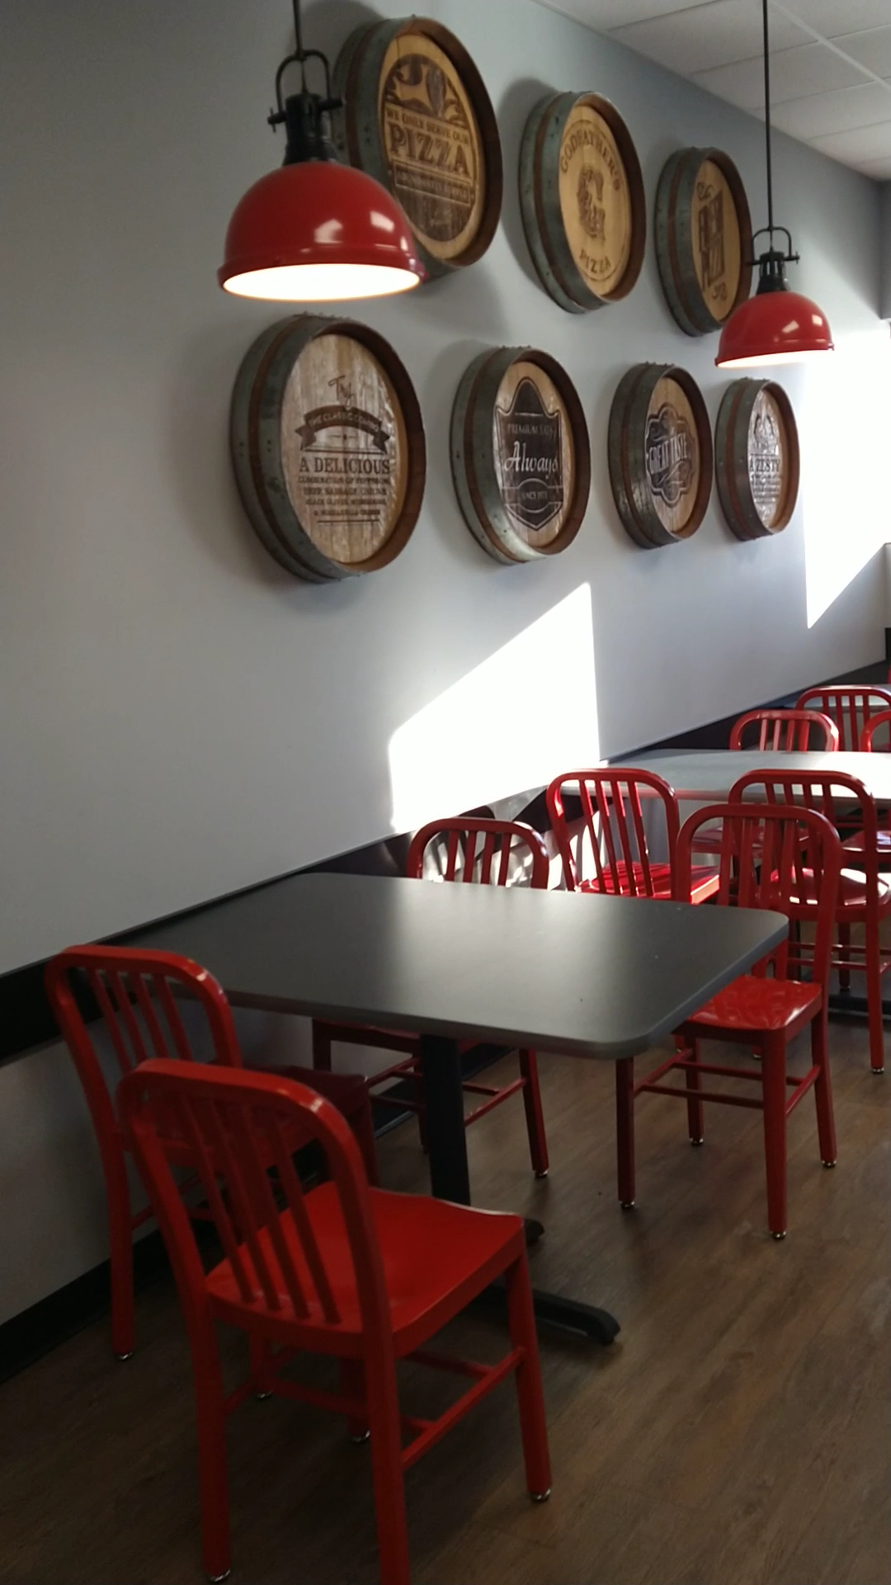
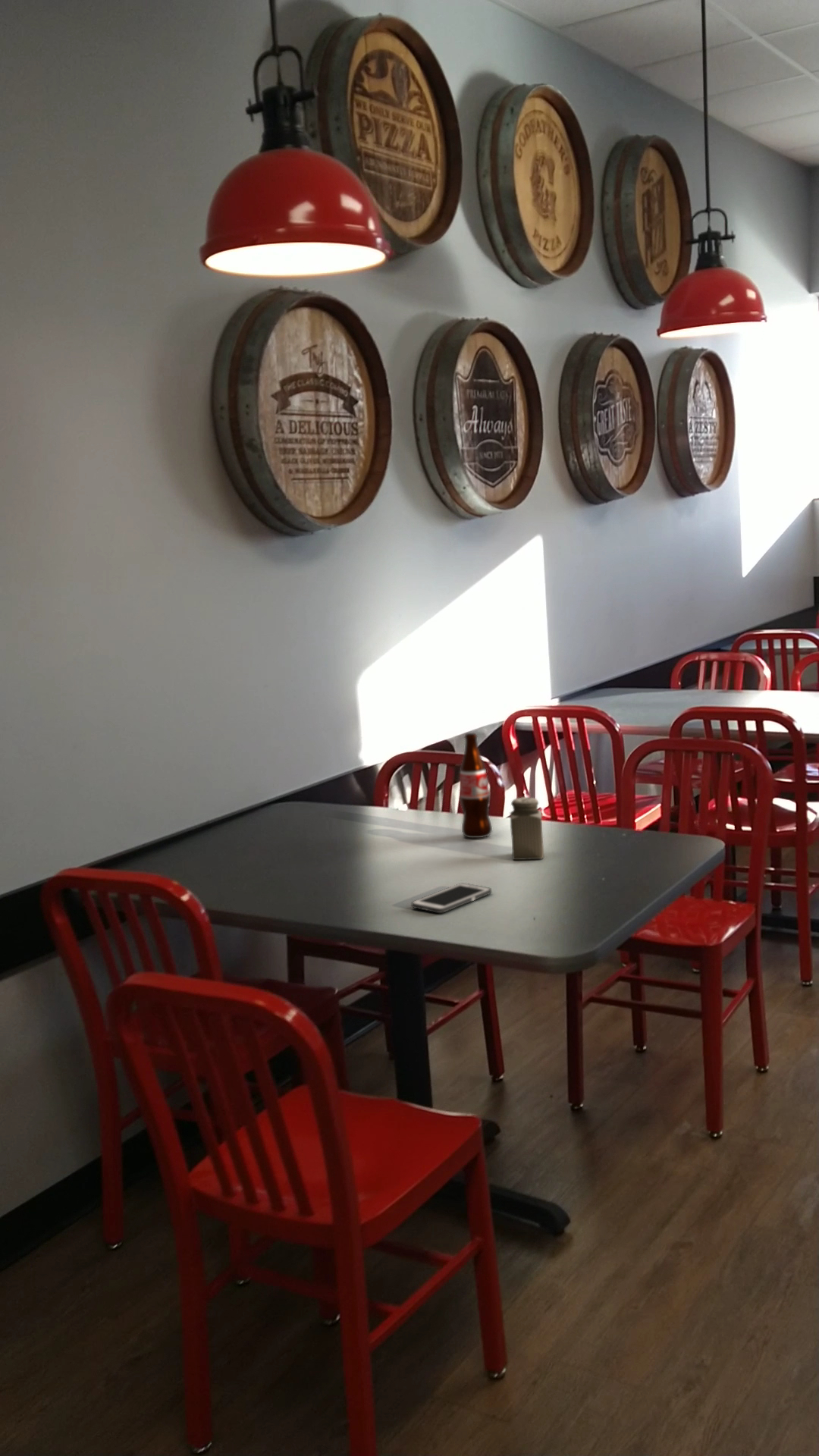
+ bottle [459,733,493,839]
+ cell phone [411,883,492,914]
+ salt shaker [510,796,544,861]
